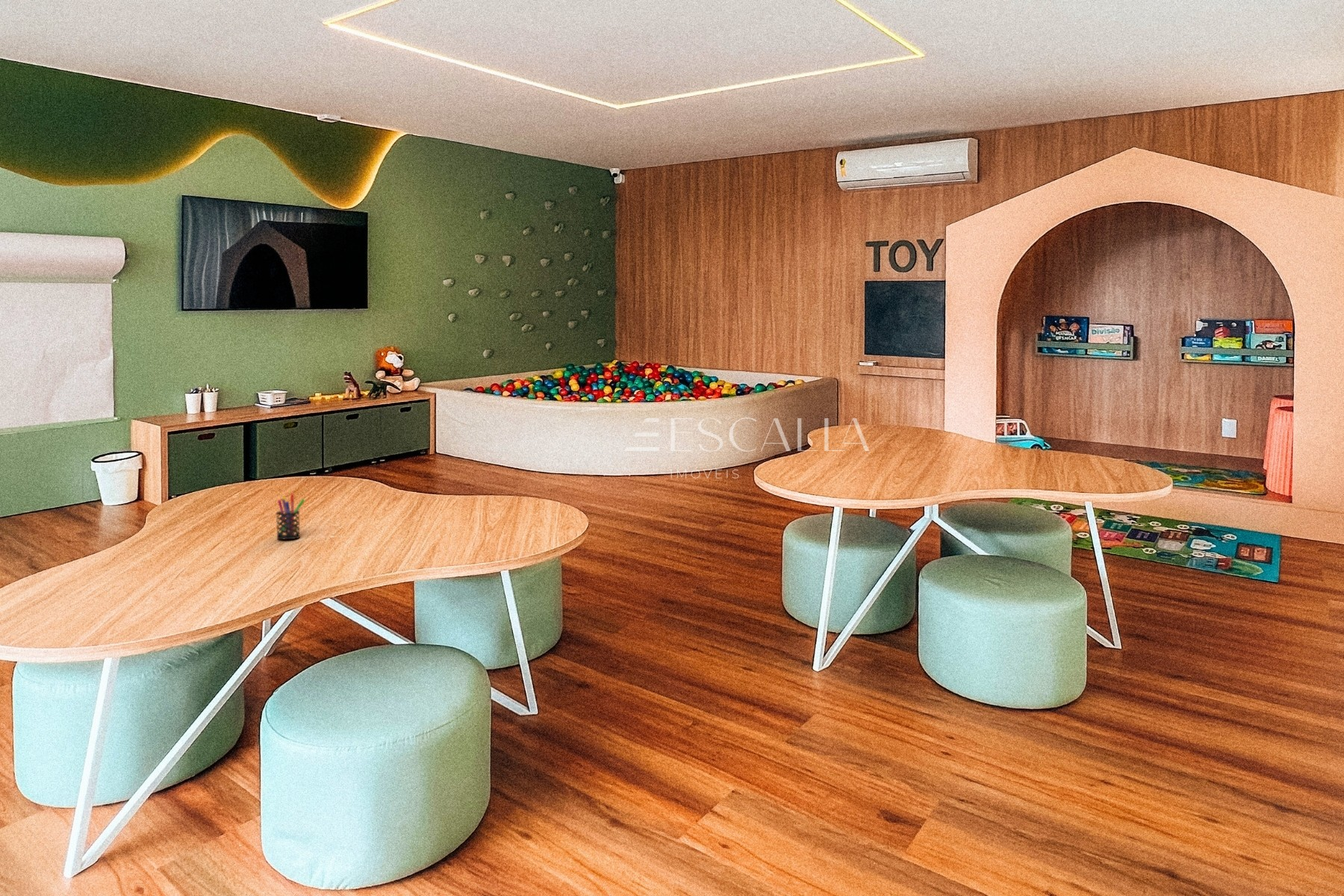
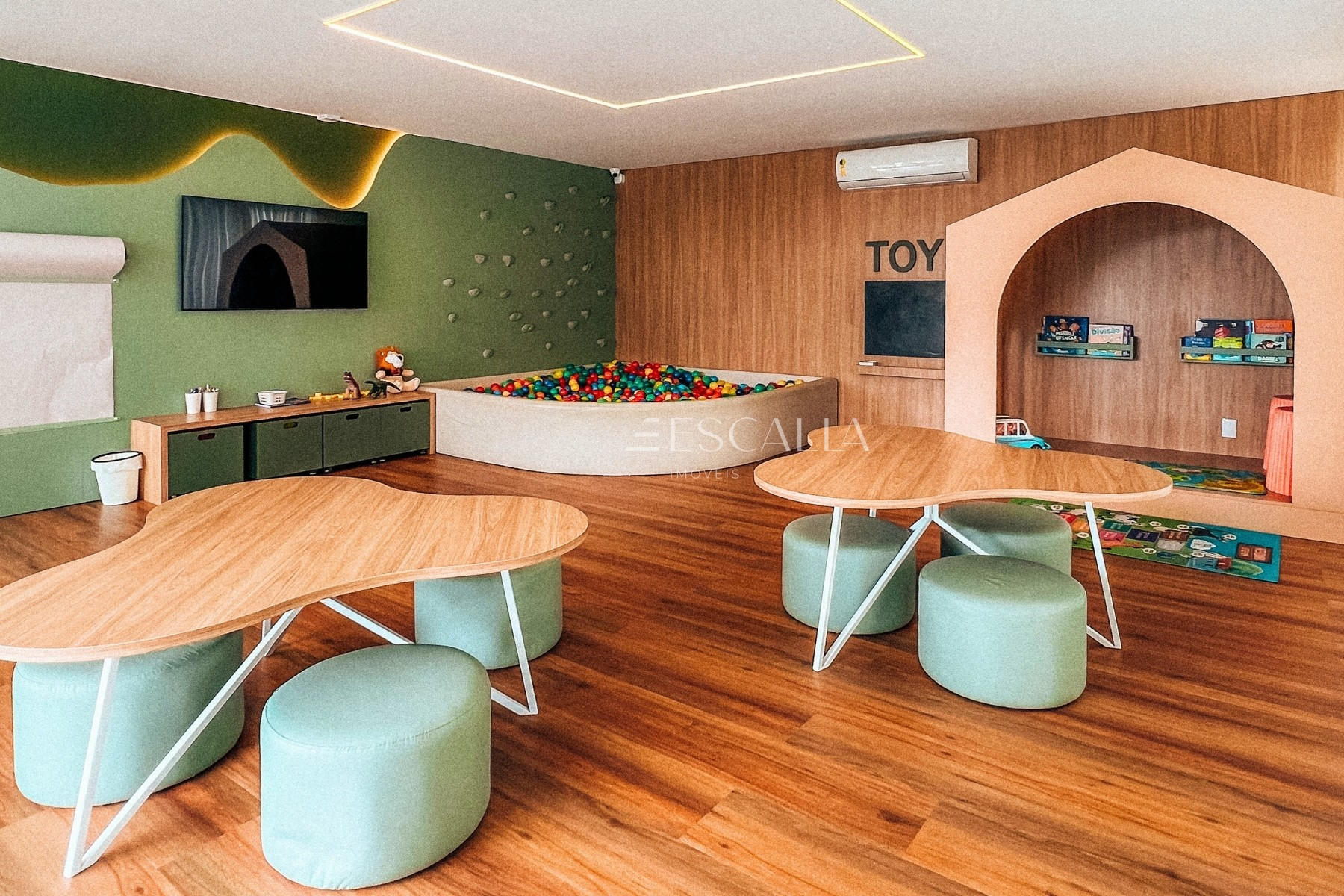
- pen holder [276,494,305,540]
